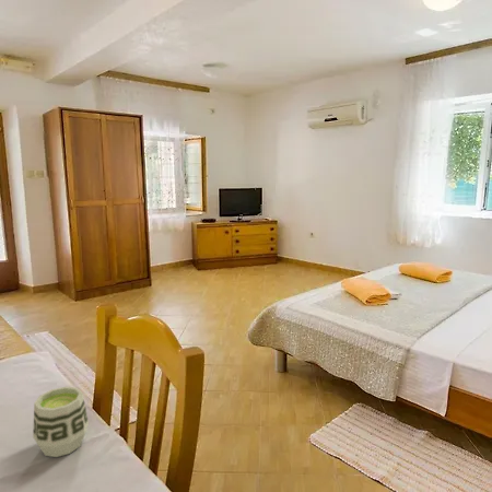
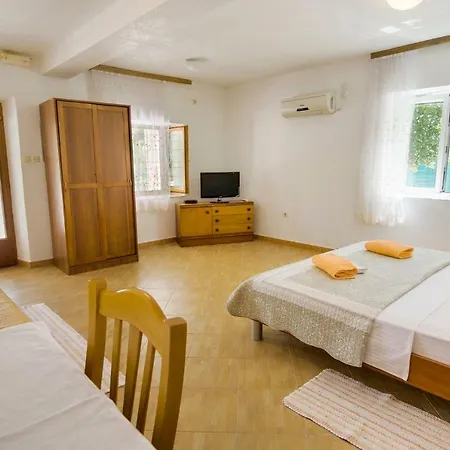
- cup [32,386,90,458]
